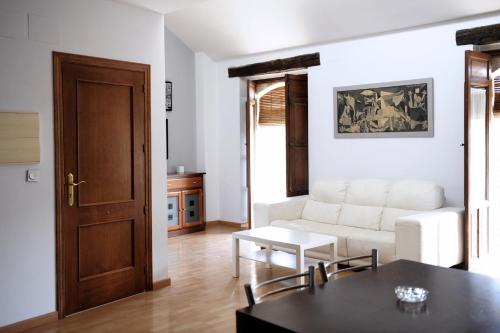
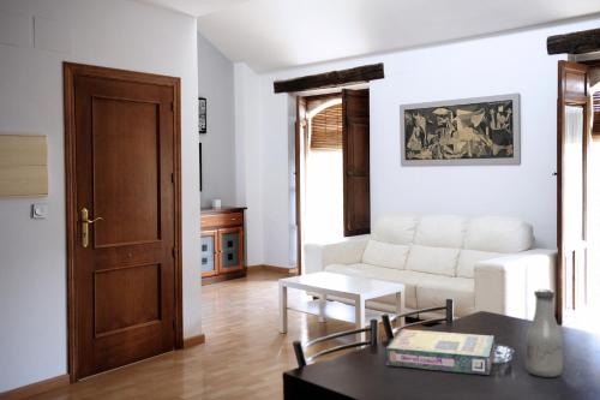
+ video game box [385,328,496,376]
+ bottle [524,288,564,378]
